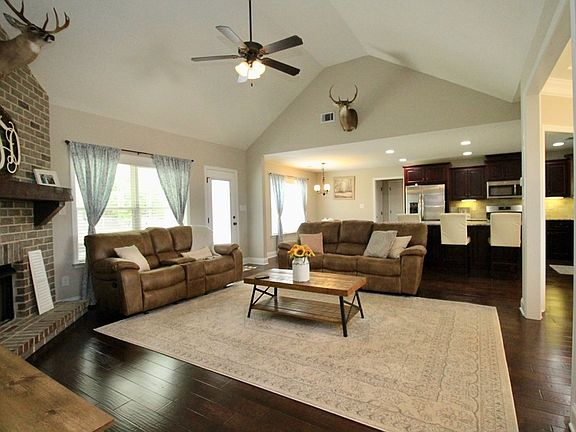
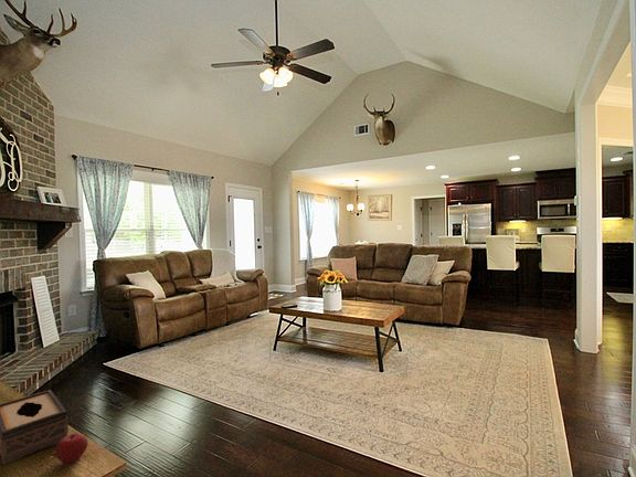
+ tissue box [0,389,70,466]
+ apple [54,432,89,465]
